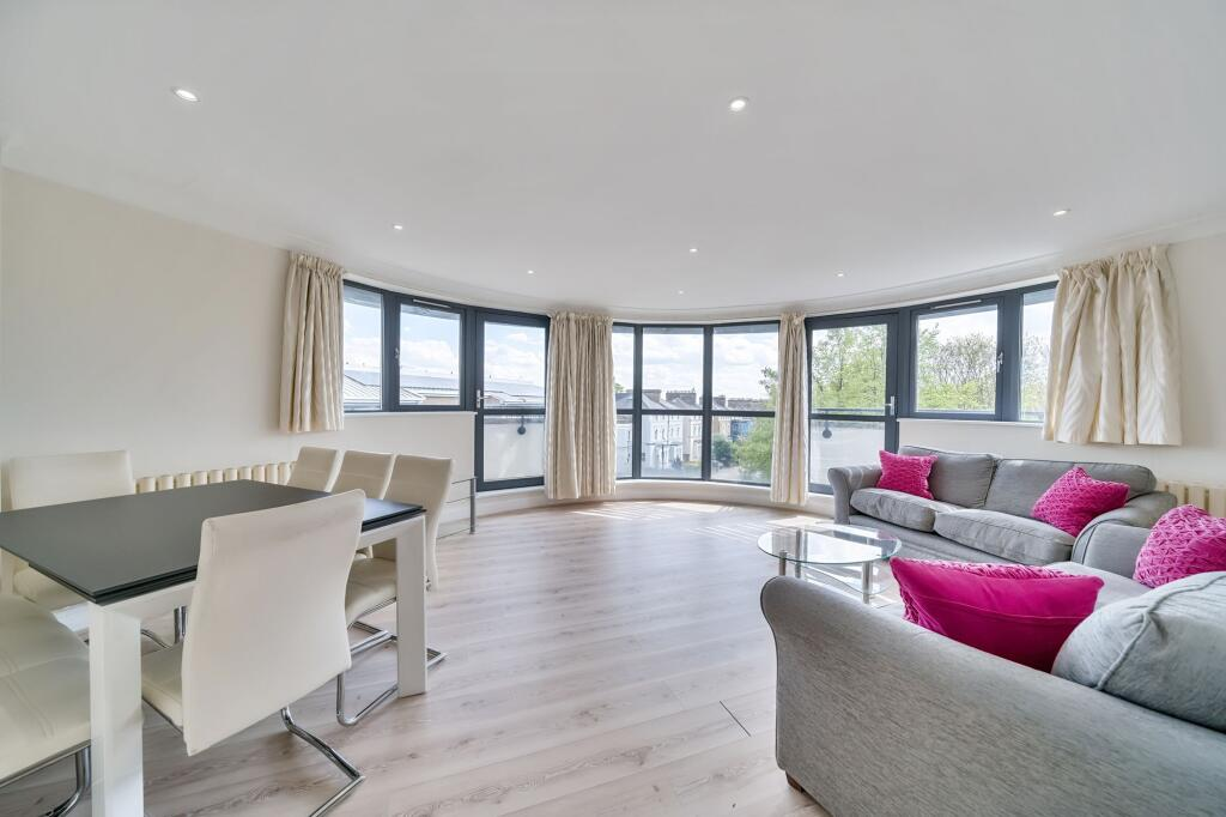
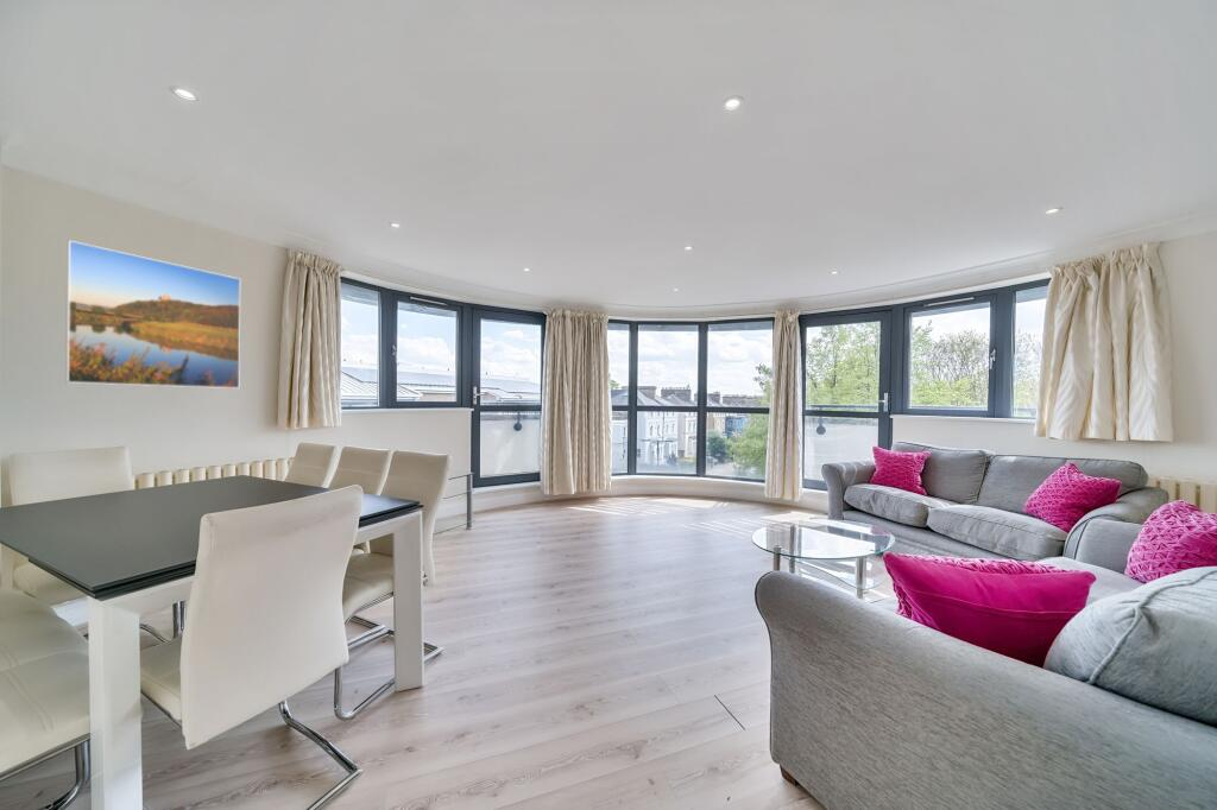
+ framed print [64,239,241,390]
